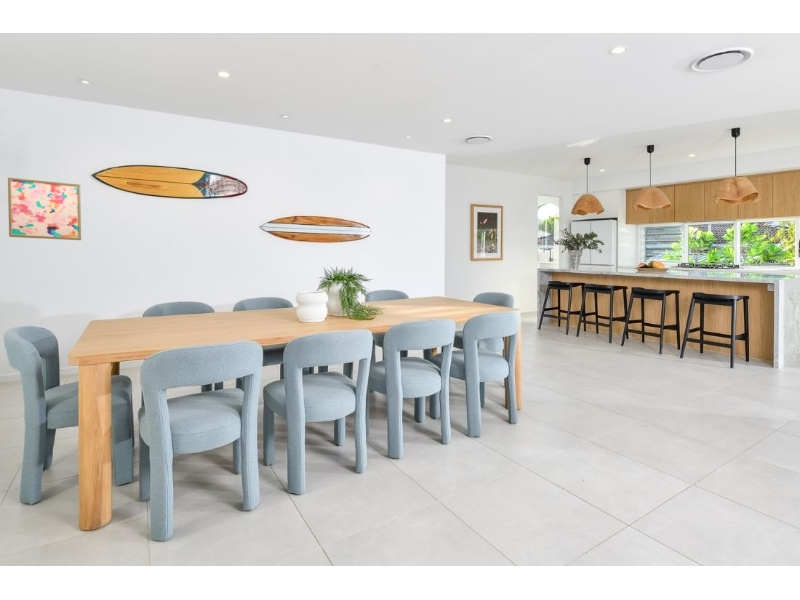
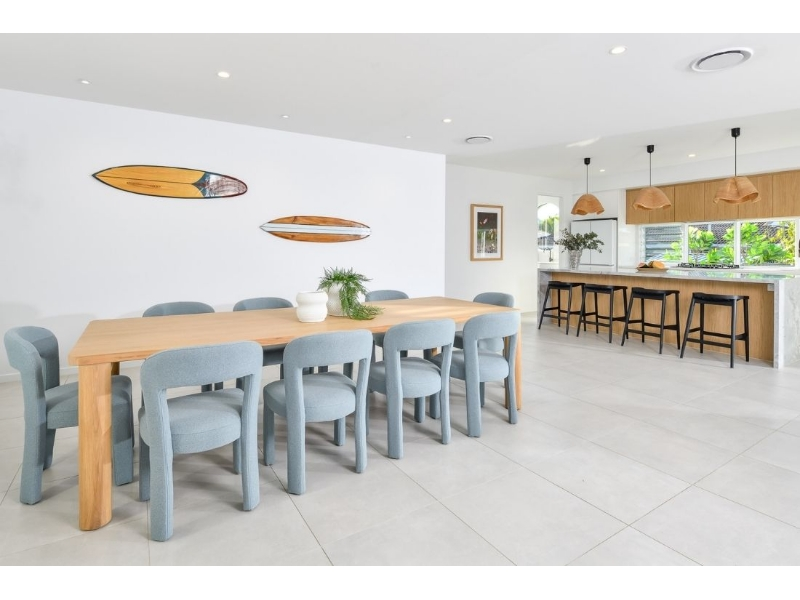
- wall art [7,176,82,241]
